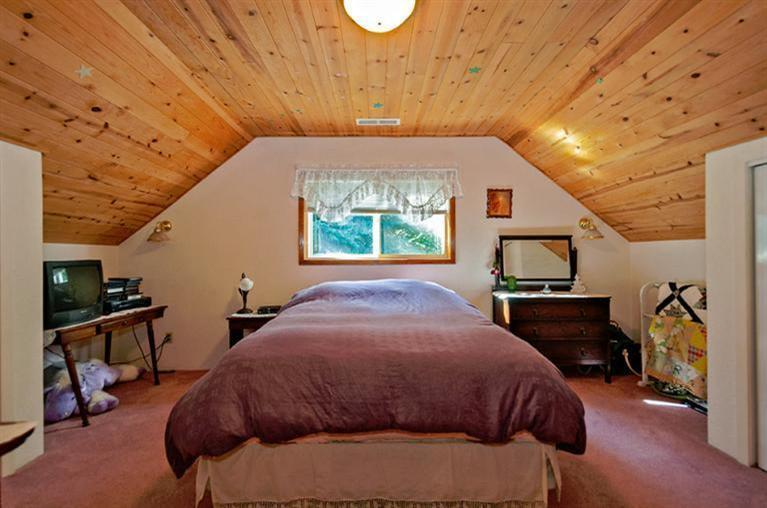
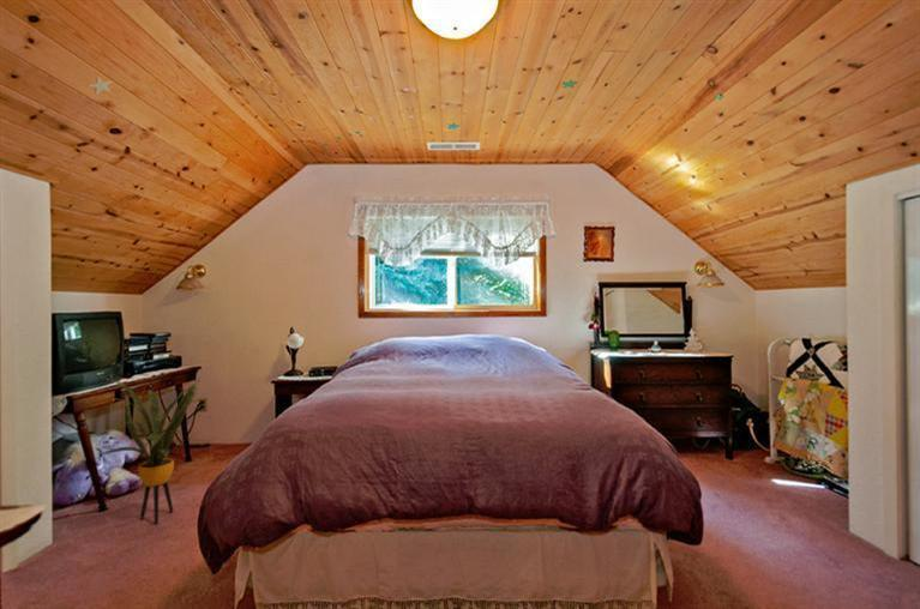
+ house plant [100,376,204,525]
